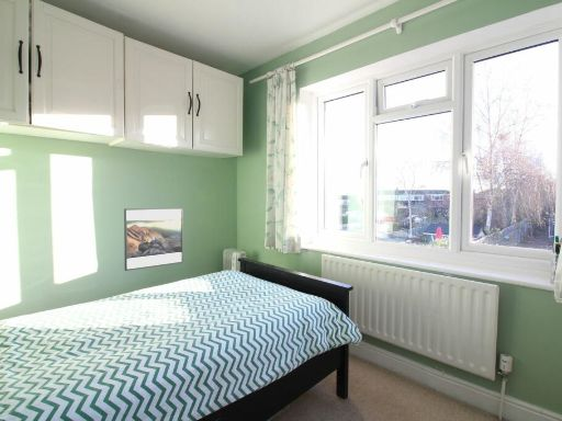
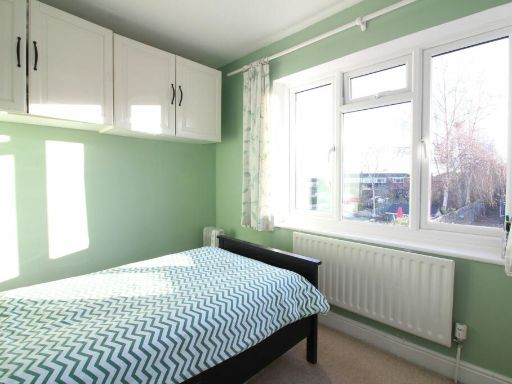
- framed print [123,207,184,272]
